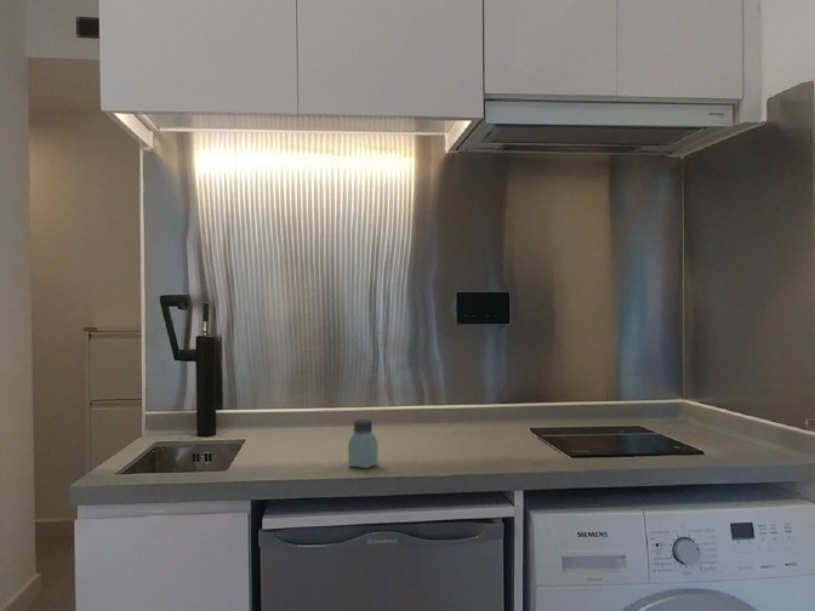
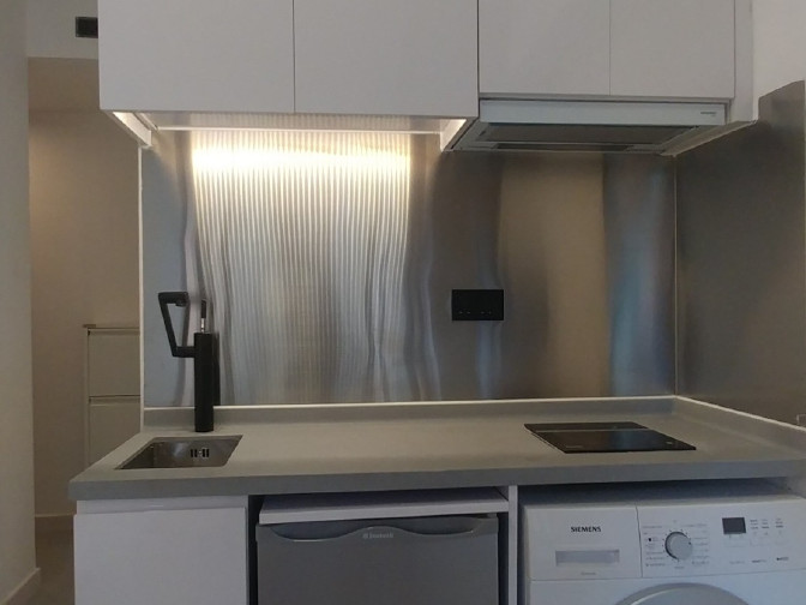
- saltshaker [347,418,378,469]
